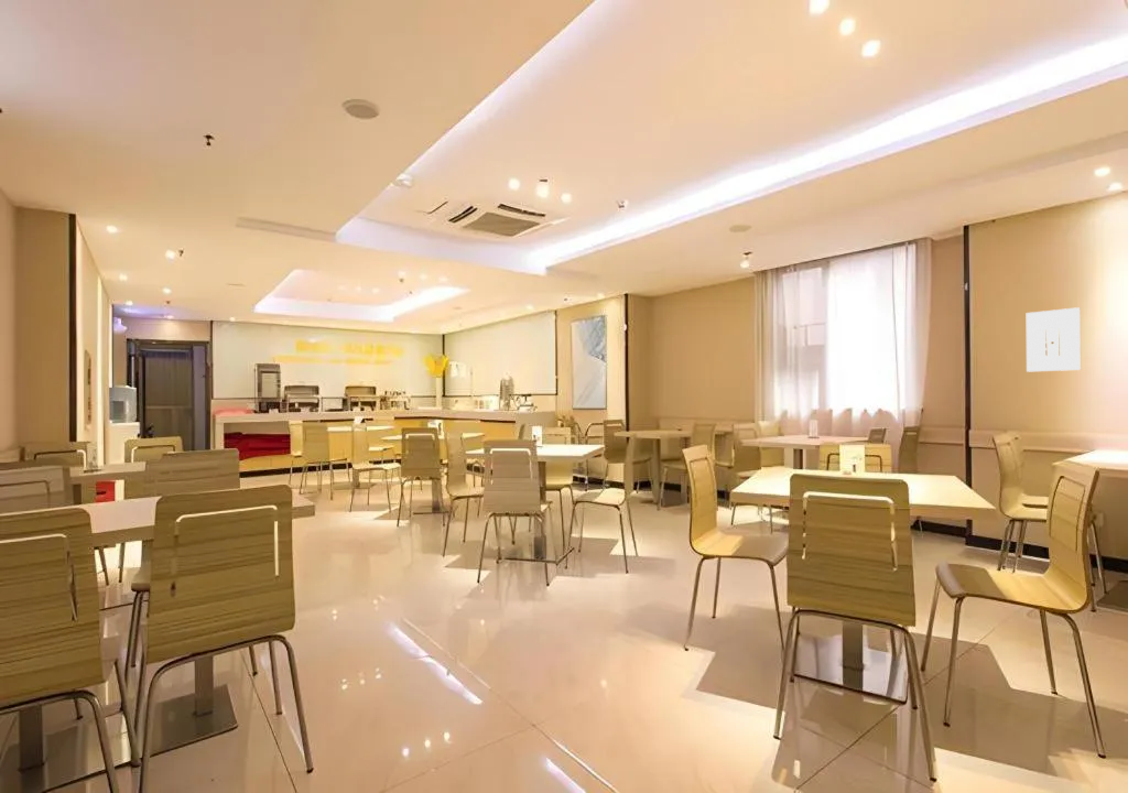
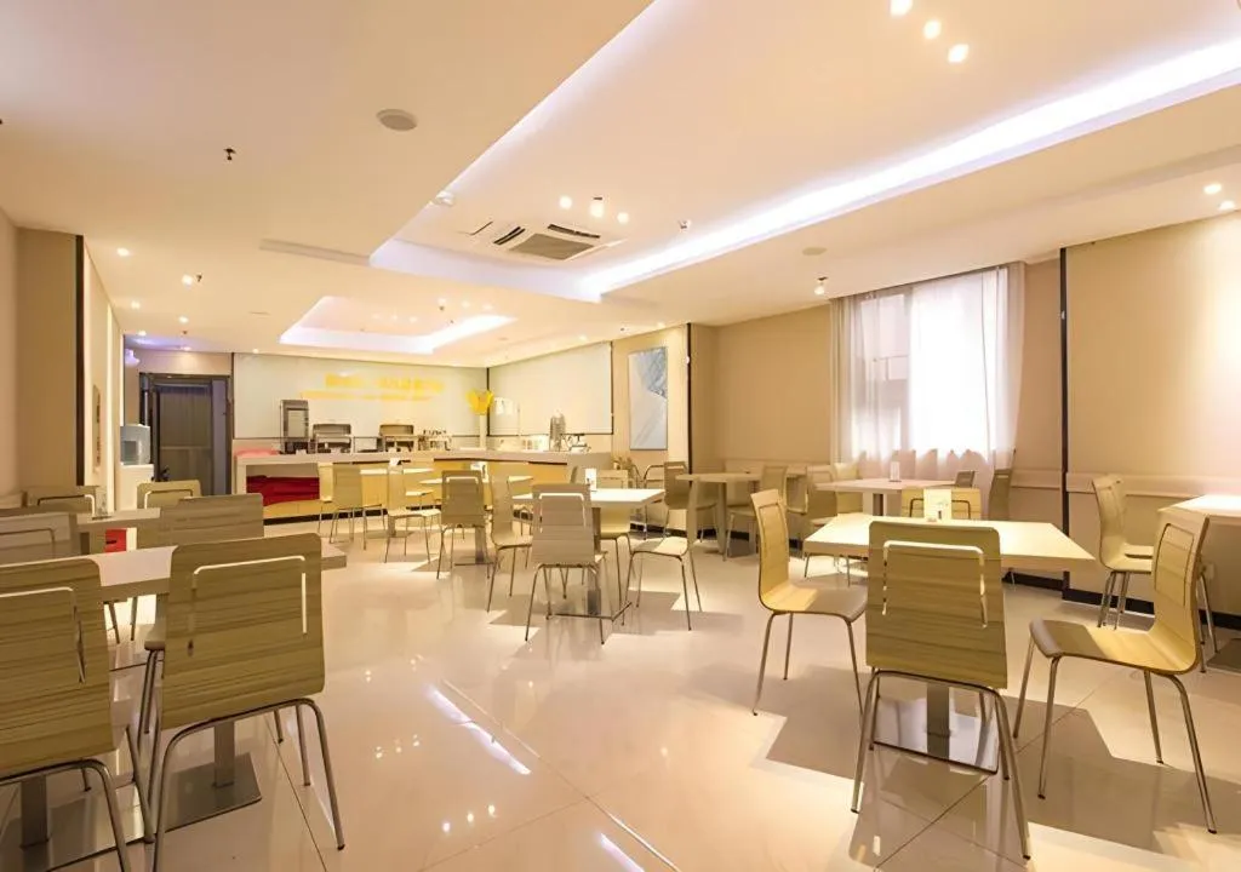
- wall art [1026,306,1082,373]
